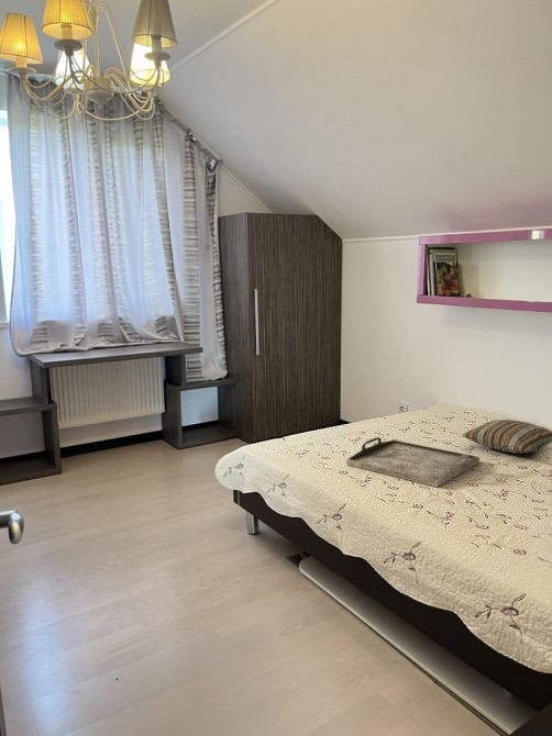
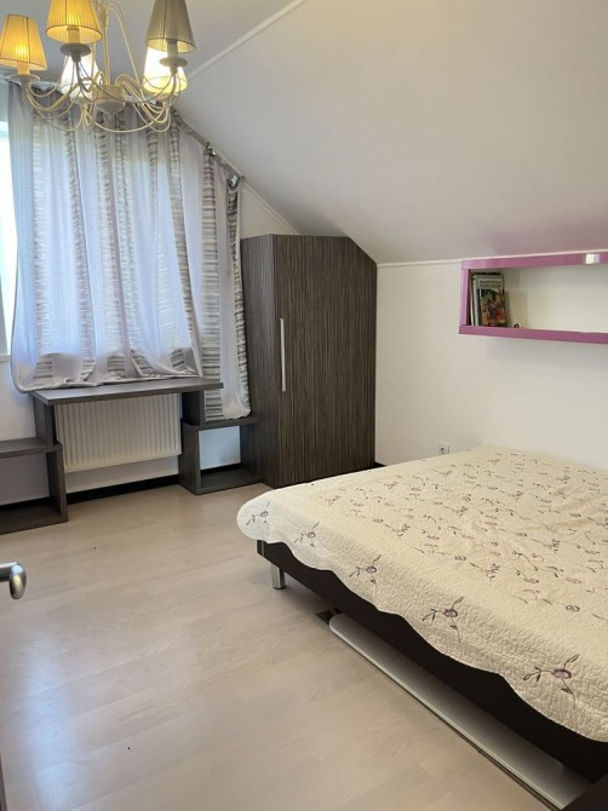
- serving tray [345,436,481,488]
- pillow [461,419,552,454]
